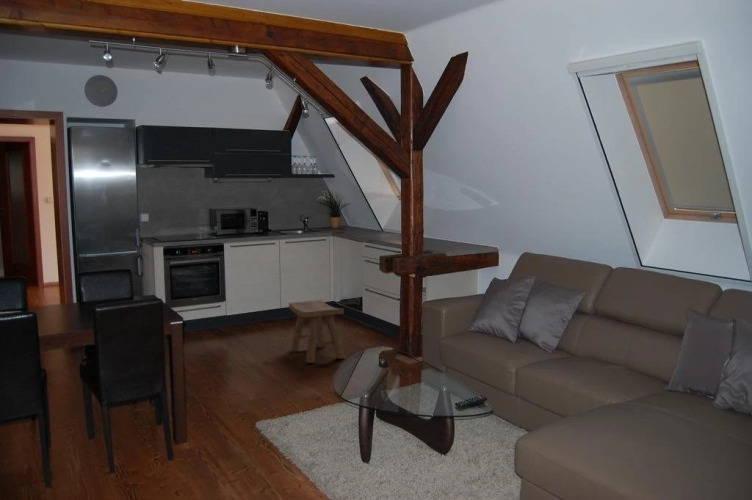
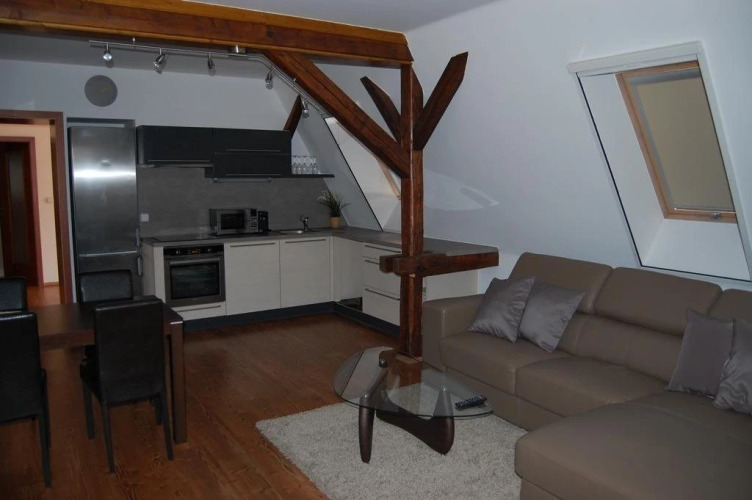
- stool [288,299,345,364]
